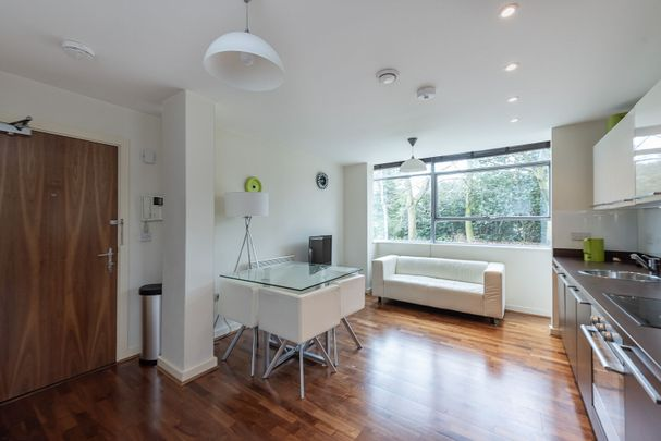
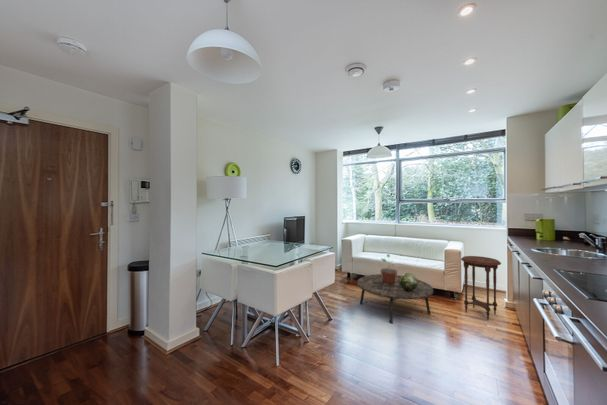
+ decorative sphere [399,272,418,291]
+ side table [460,255,502,321]
+ coffee table [356,273,434,324]
+ potted plant [380,253,398,284]
